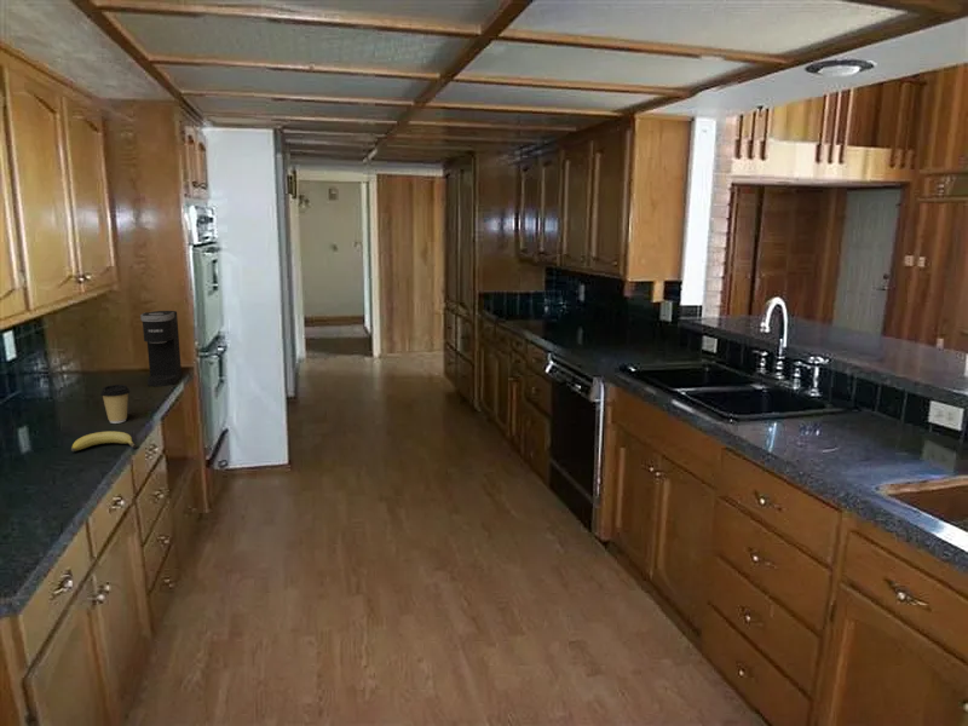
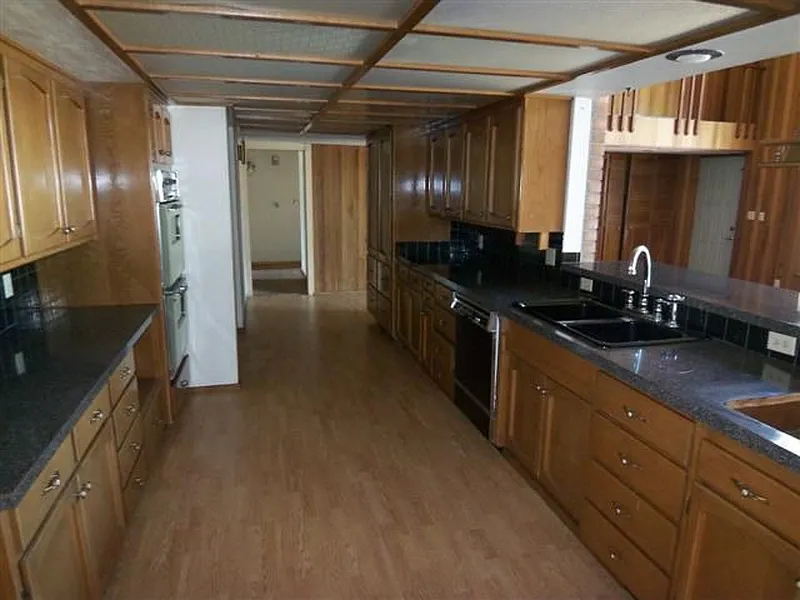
- coffee maker [139,310,183,387]
- coffee cup [99,384,131,425]
- fruit [70,431,138,453]
